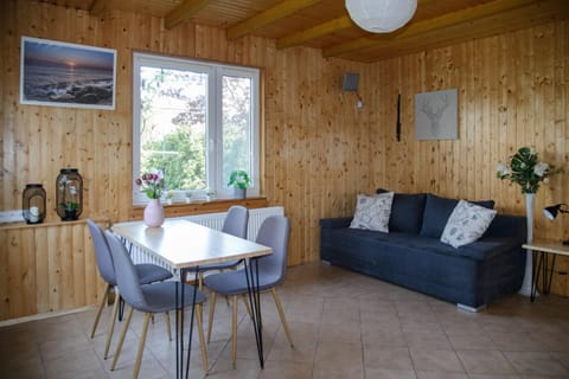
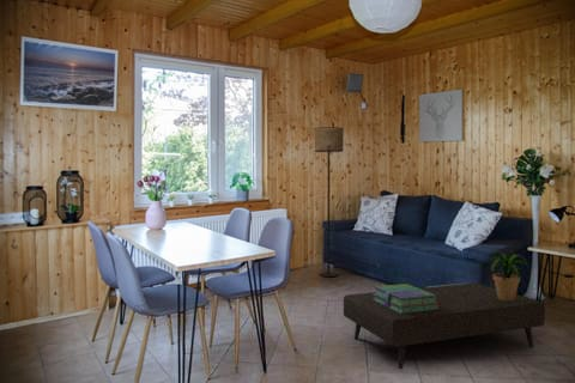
+ potted plant [479,253,531,300]
+ floor lamp [314,126,344,278]
+ coffee table [343,281,546,370]
+ stack of books [373,282,438,314]
